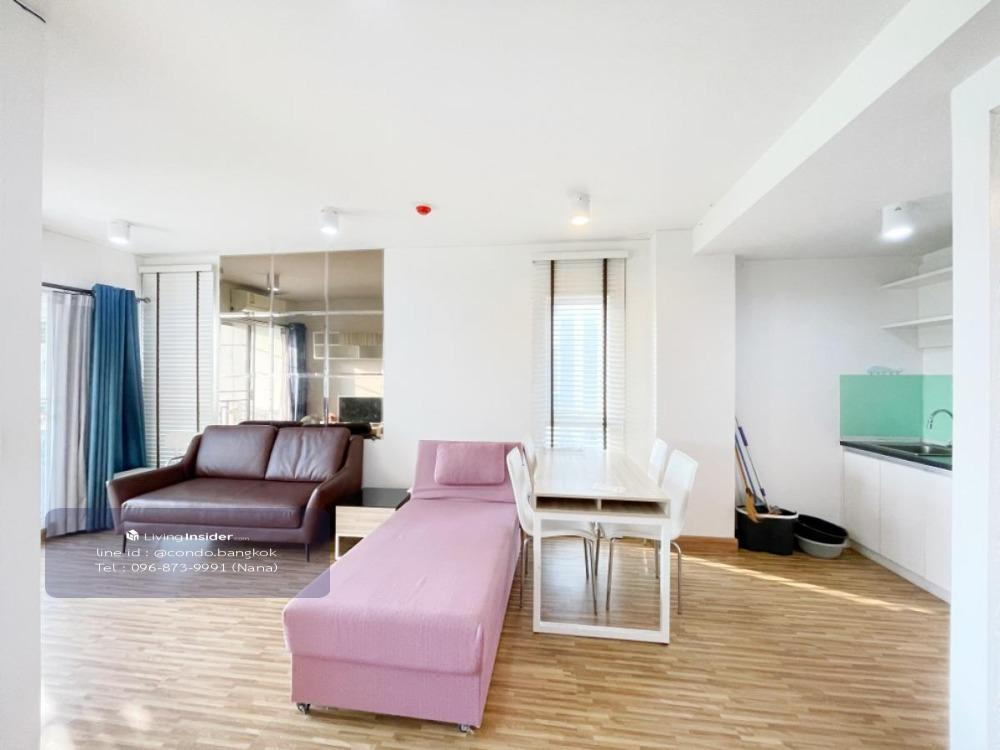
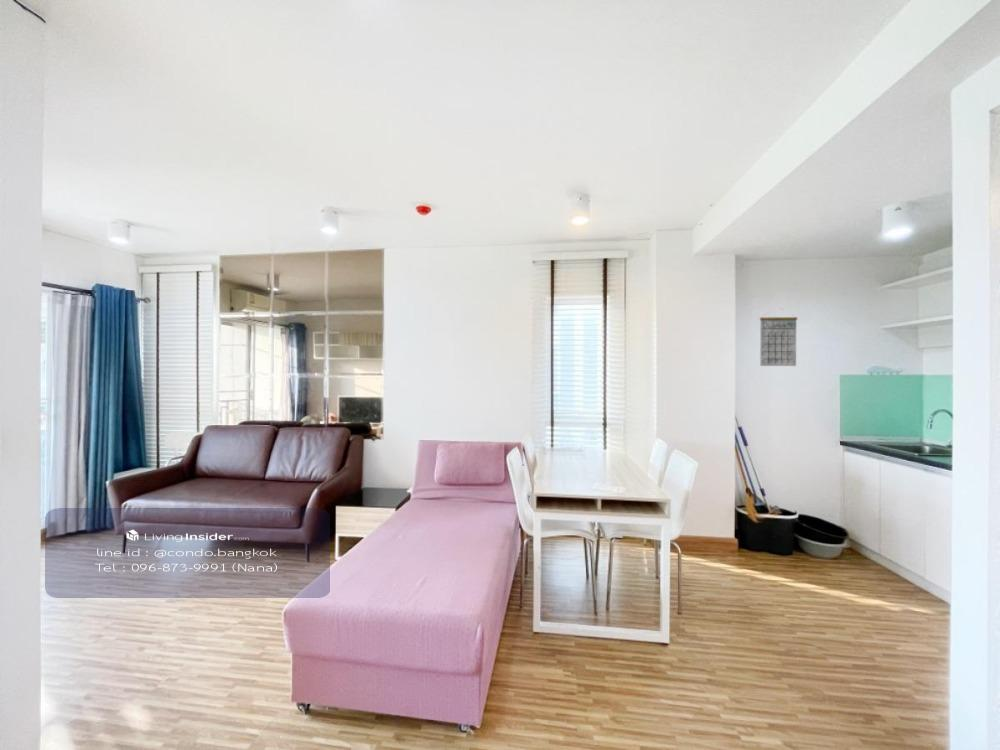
+ calendar [759,307,798,367]
